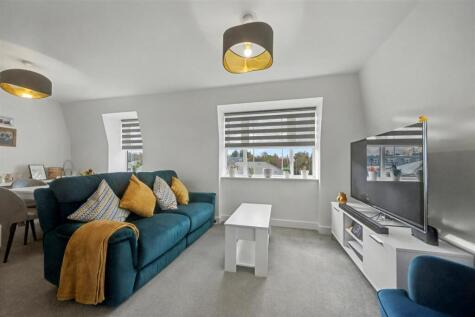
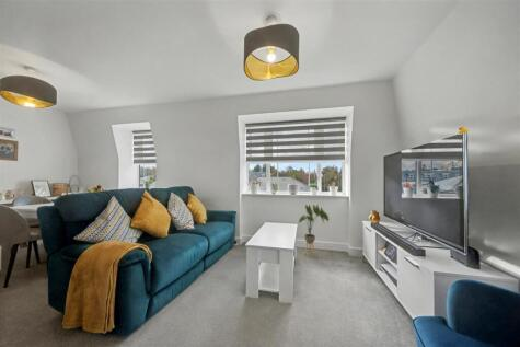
+ house plant [298,204,330,257]
